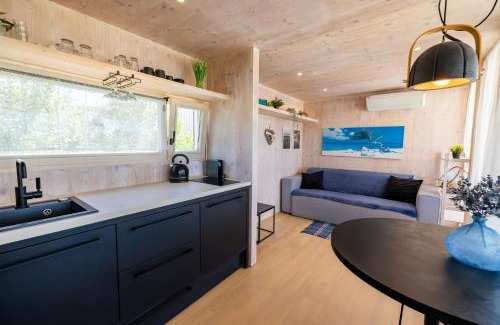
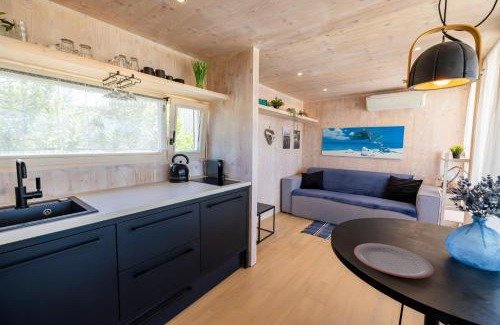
+ plate [353,242,435,279]
